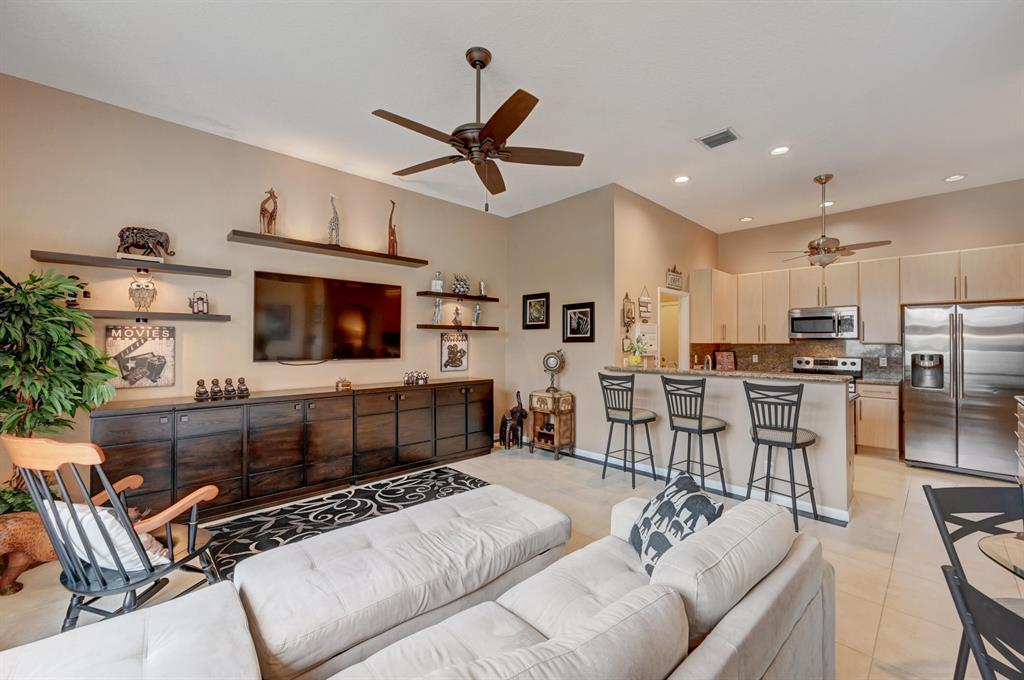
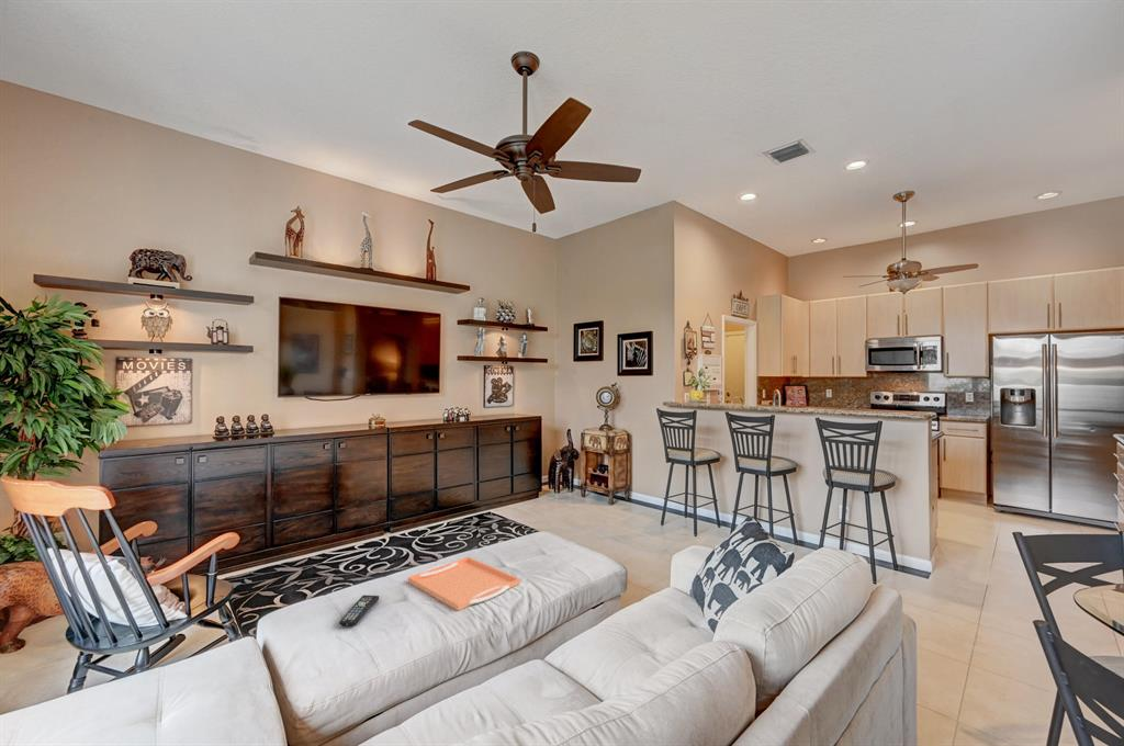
+ serving tray [407,556,521,612]
+ remote control [338,595,380,626]
